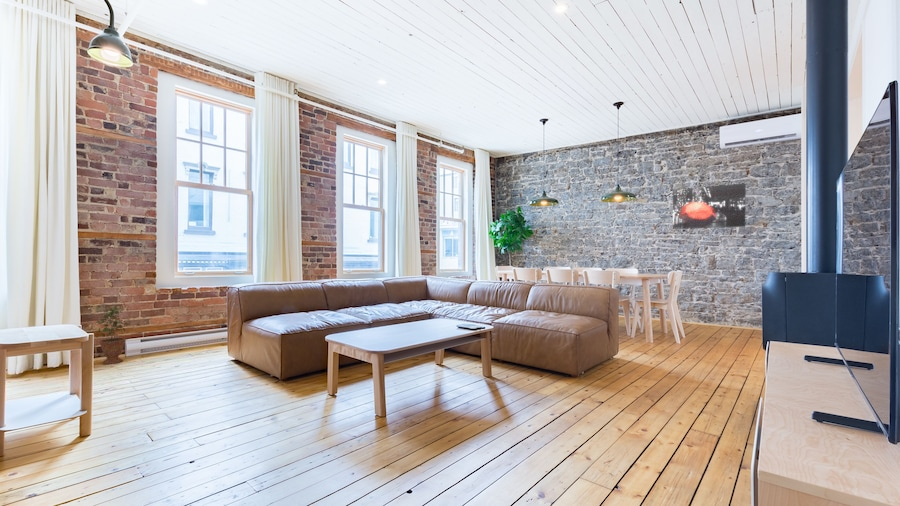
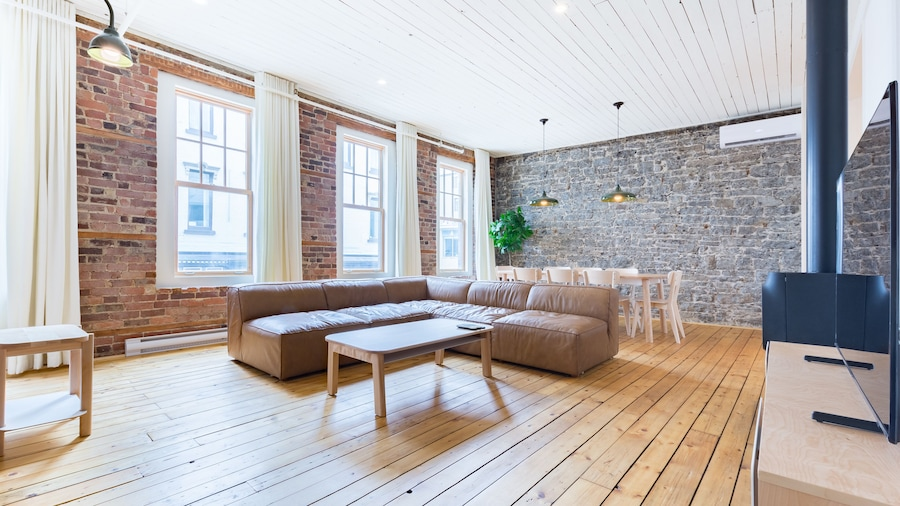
- potted plant [93,304,127,365]
- wall art [672,182,747,230]
